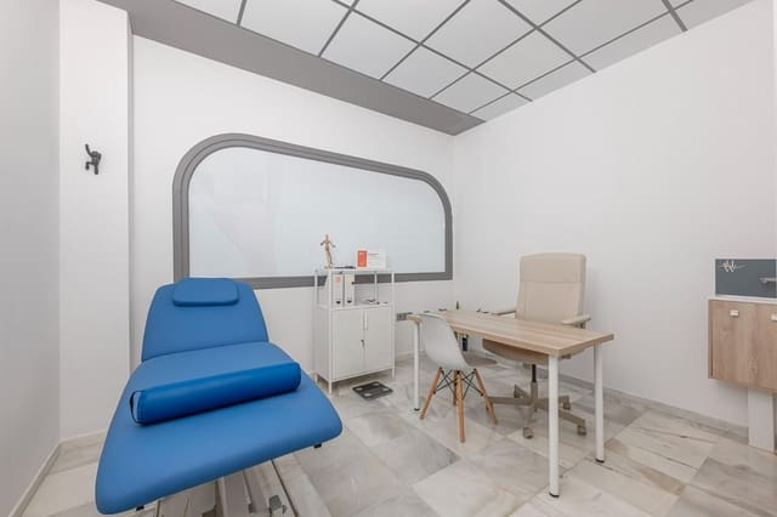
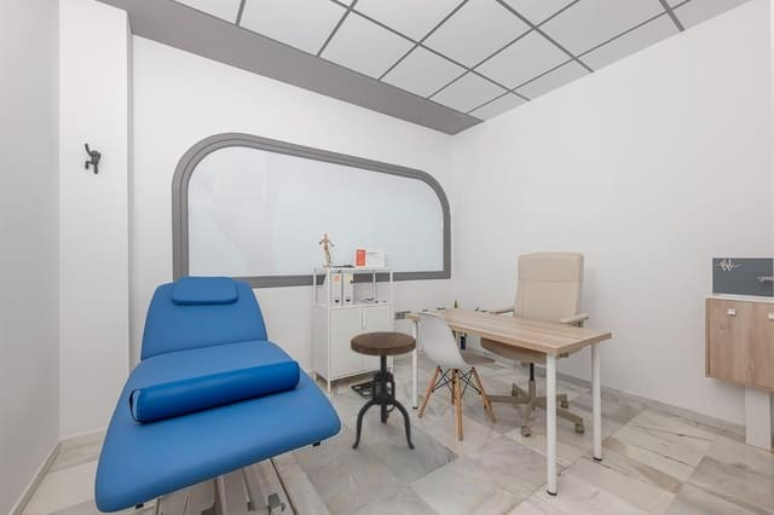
+ side table [350,330,417,450]
